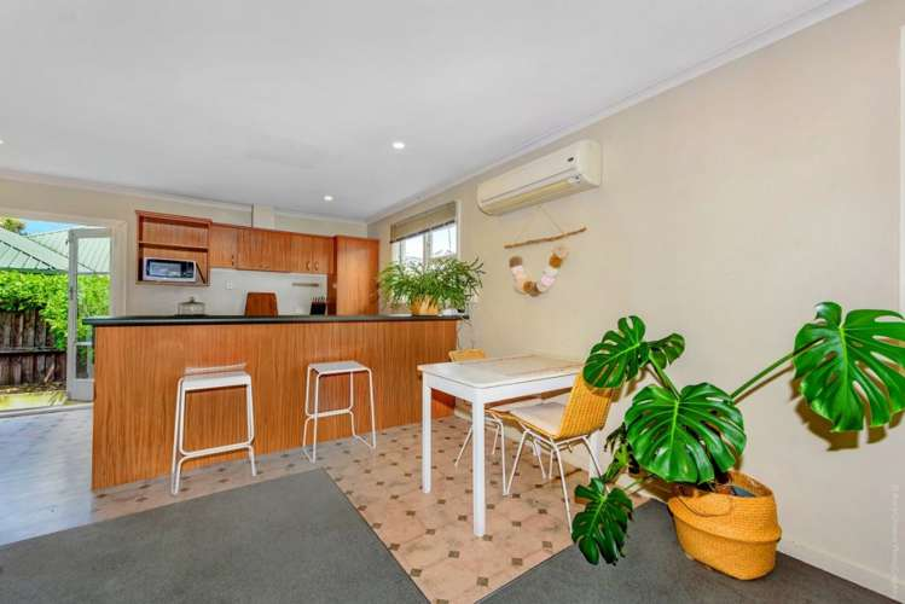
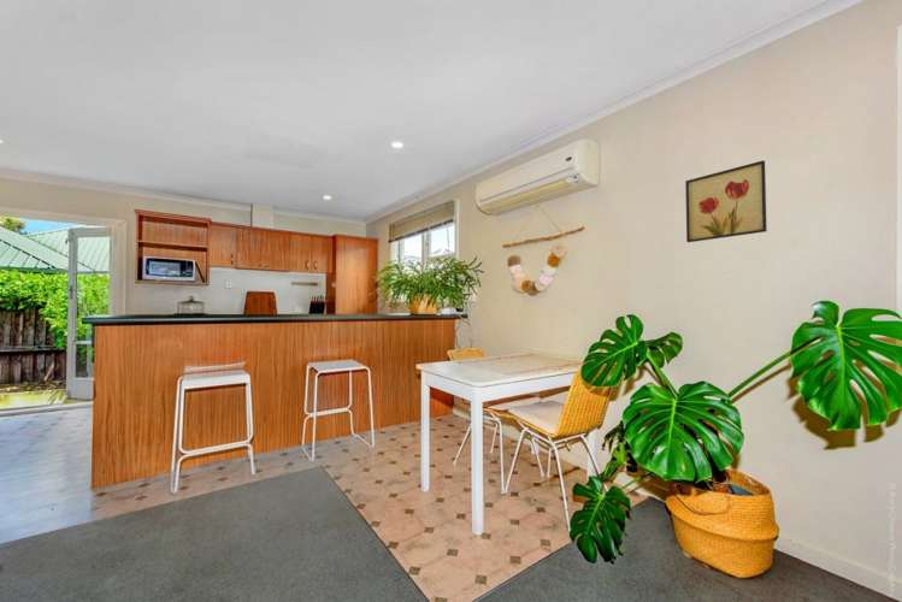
+ wall art [684,159,768,243]
